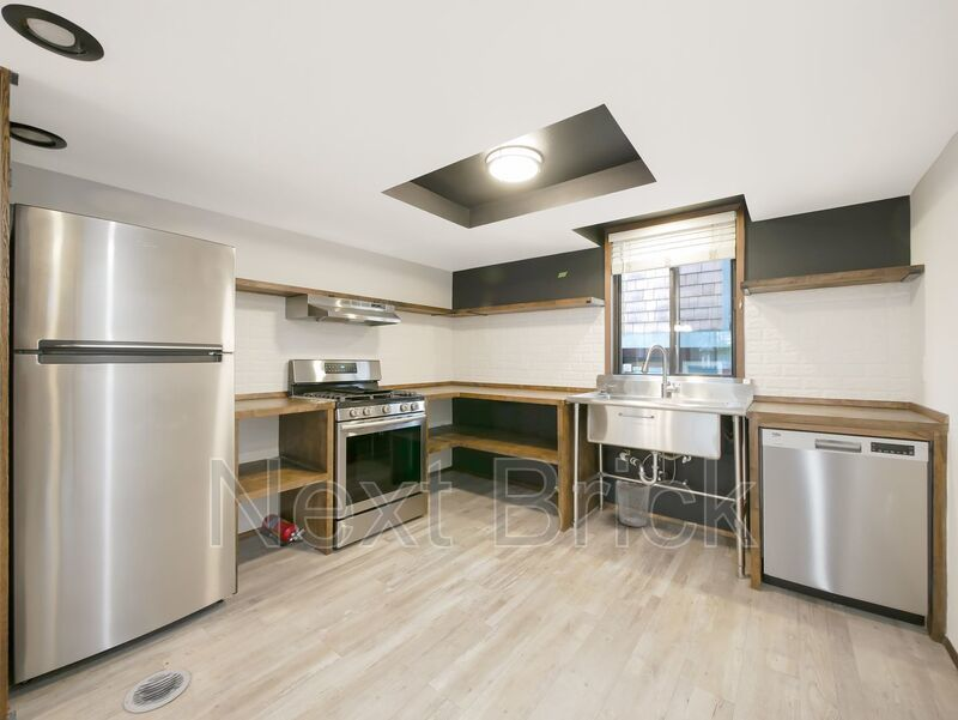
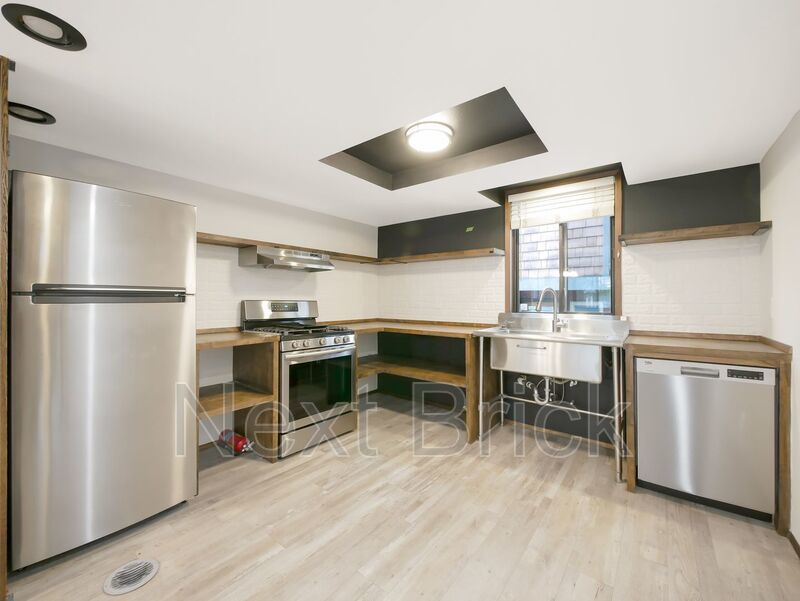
- wastebasket [616,478,651,528]
